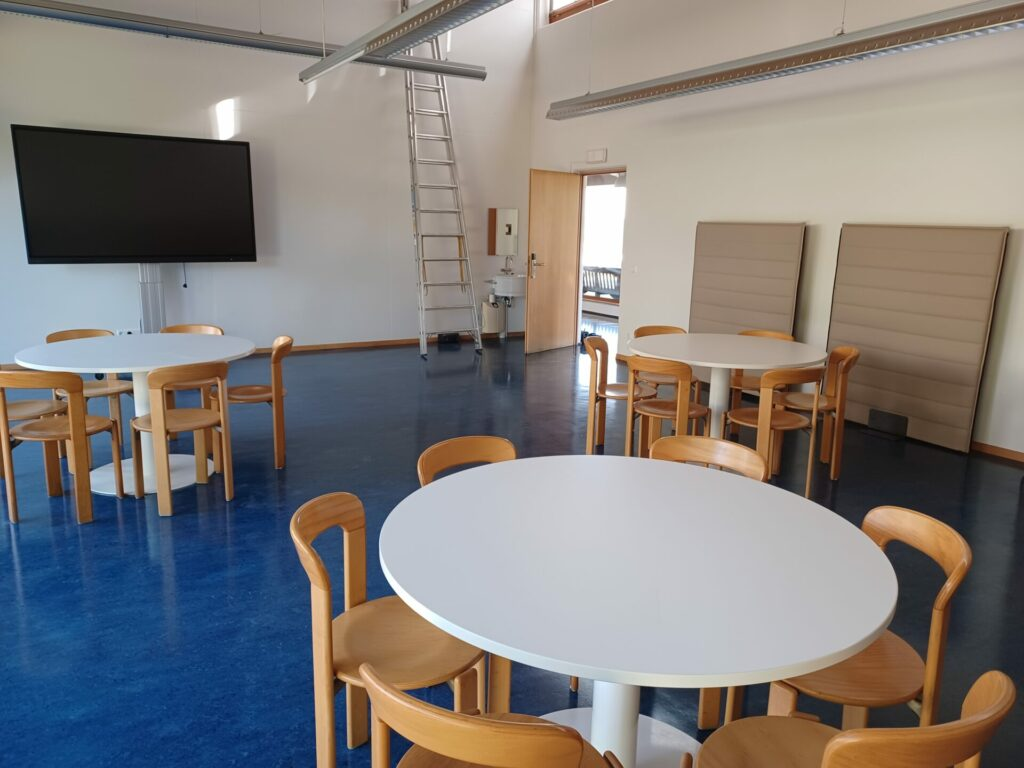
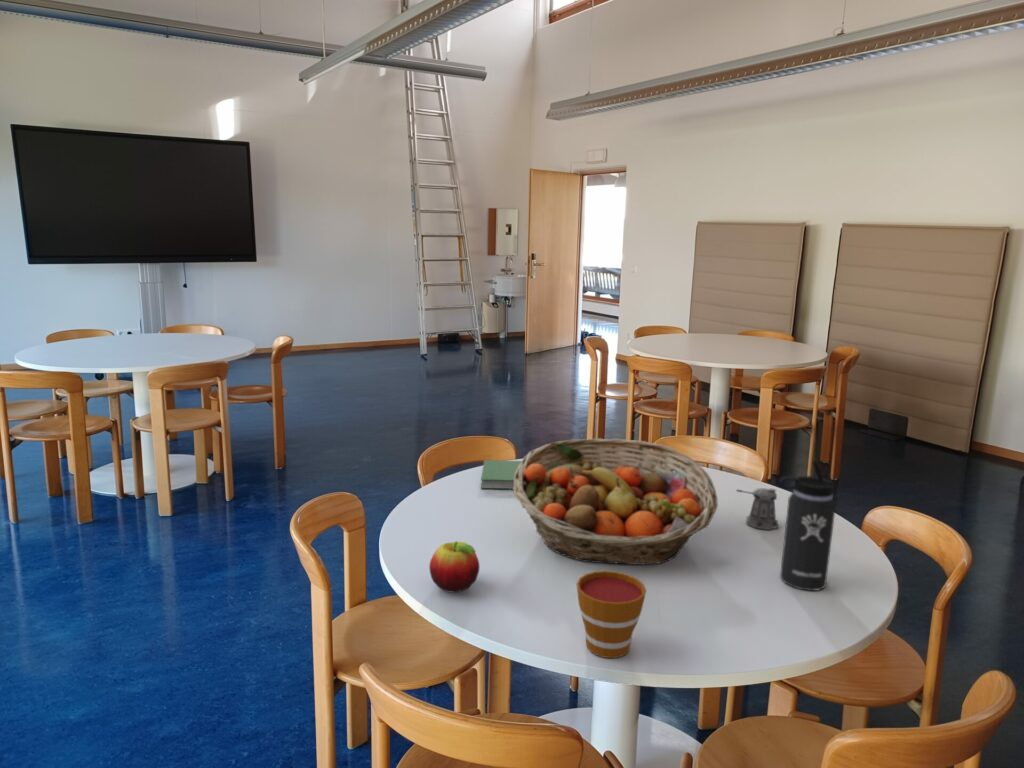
+ pepper shaker [736,487,779,531]
+ hardcover book [480,459,525,490]
+ fruit [428,540,481,593]
+ thermos bottle [779,459,837,592]
+ fruit basket [512,437,719,566]
+ cup [576,570,647,659]
